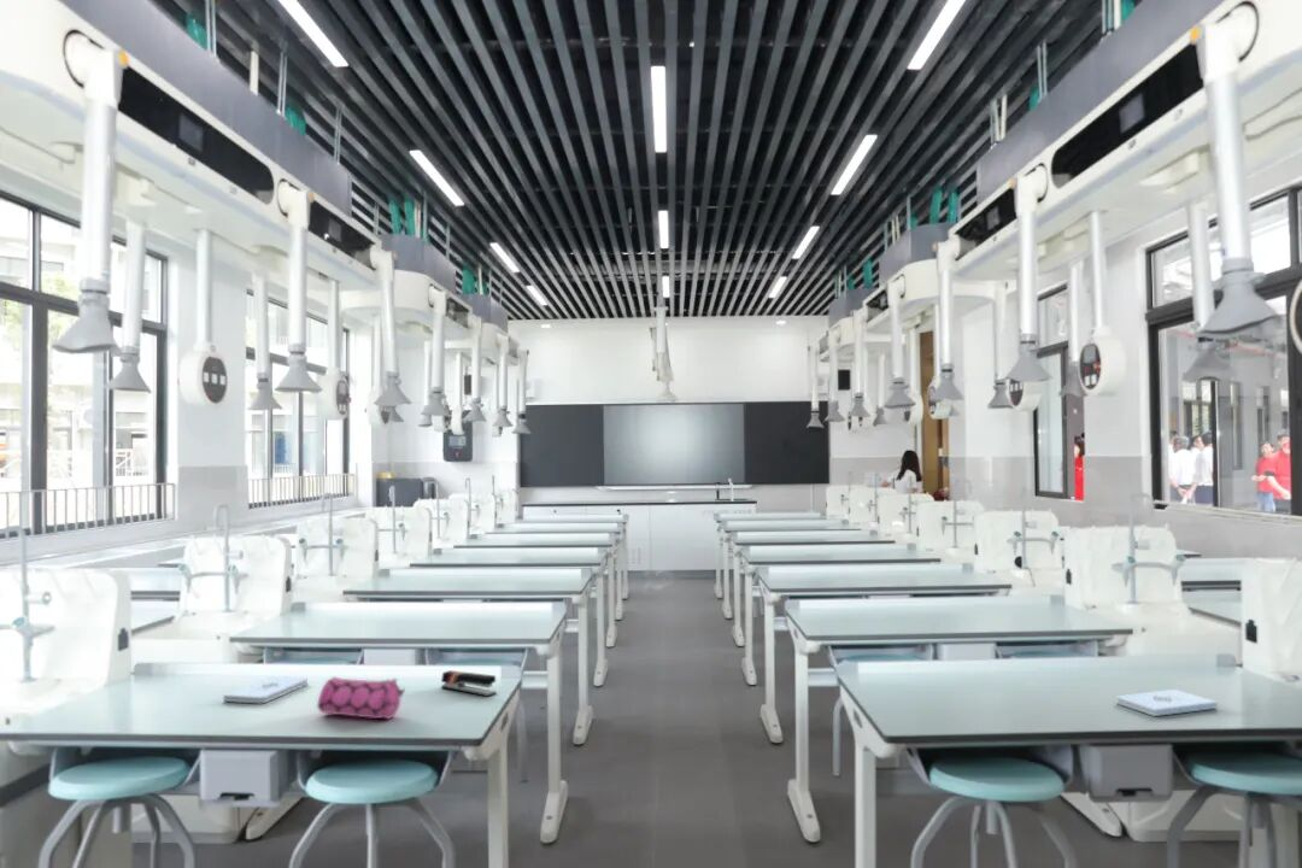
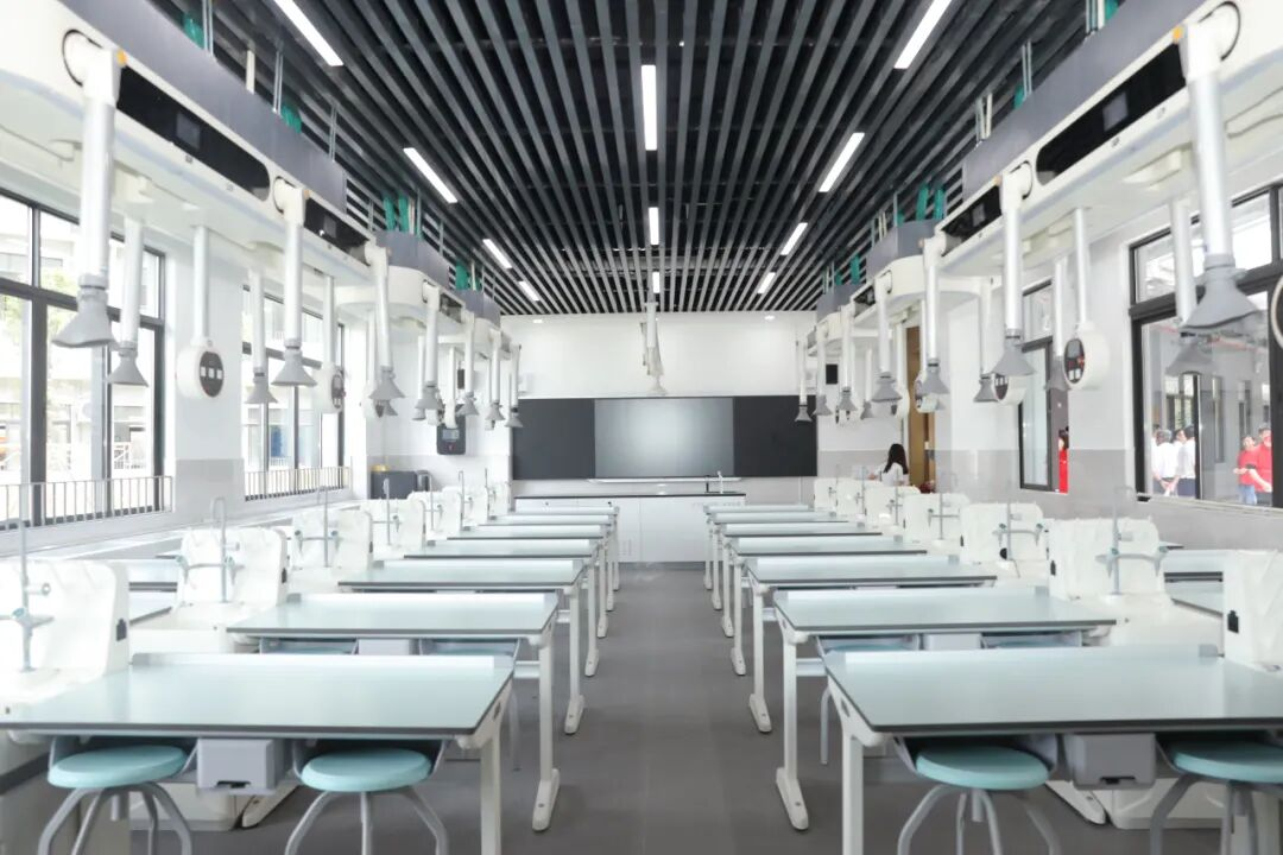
- notepad [1115,688,1219,717]
- stapler [440,669,498,698]
- pencil case [316,676,406,720]
- notepad [223,675,309,704]
